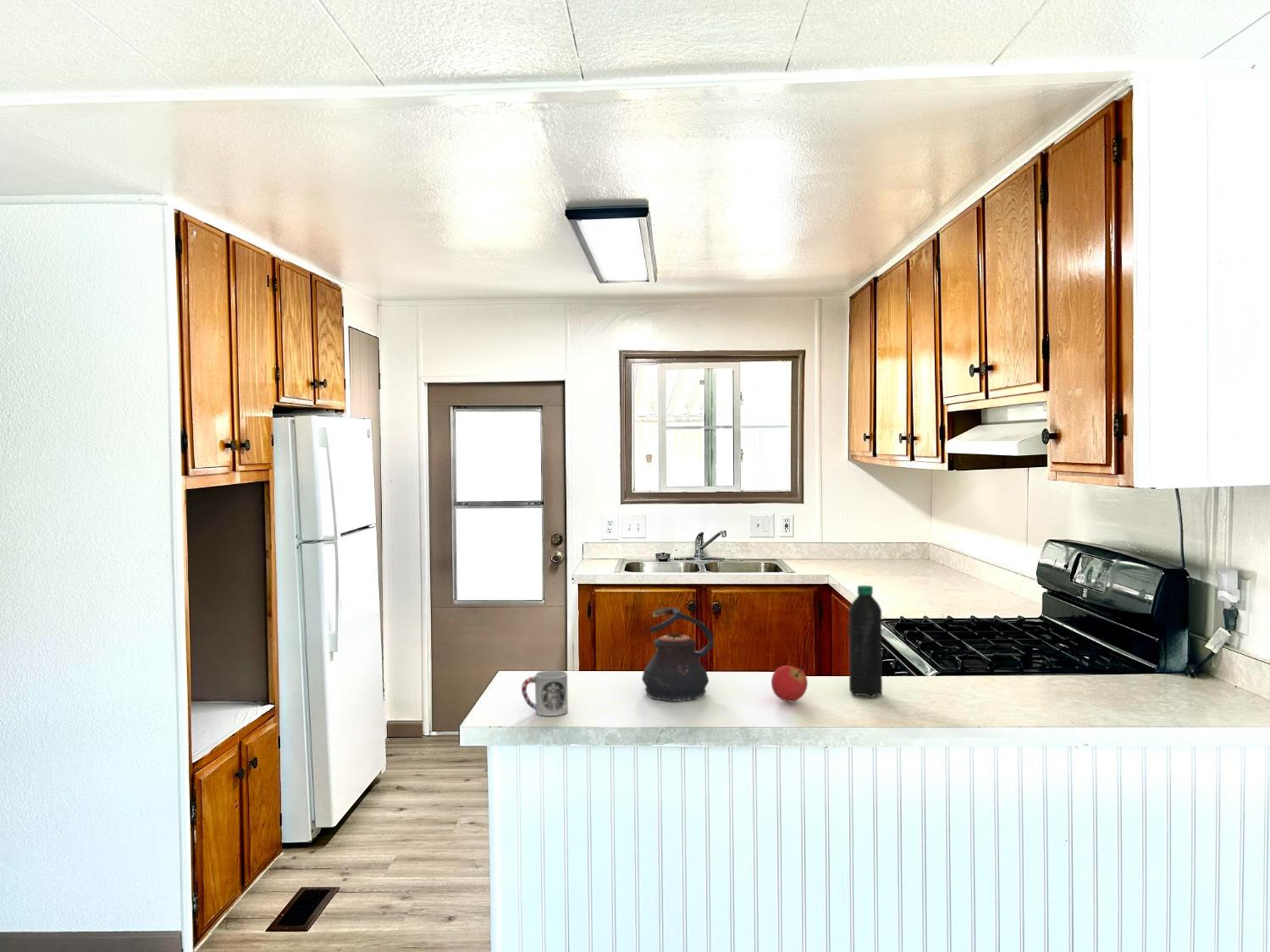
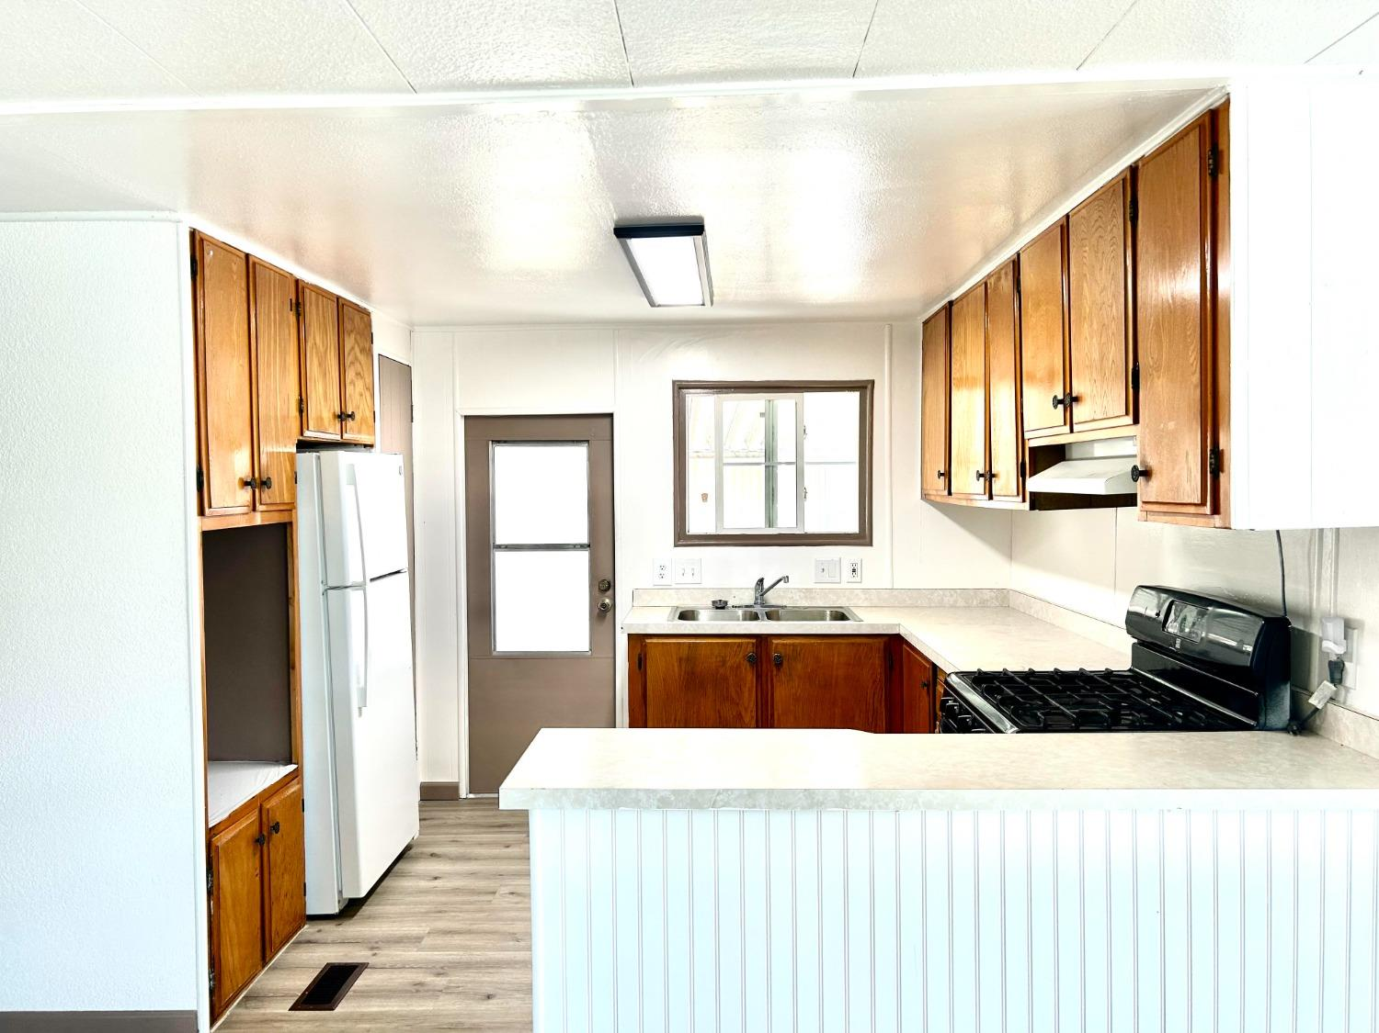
- fruit [770,665,809,703]
- teapot [641,607,715,702]
- water bottle [848,585,883,699]
- cup [521,669,569,717]
